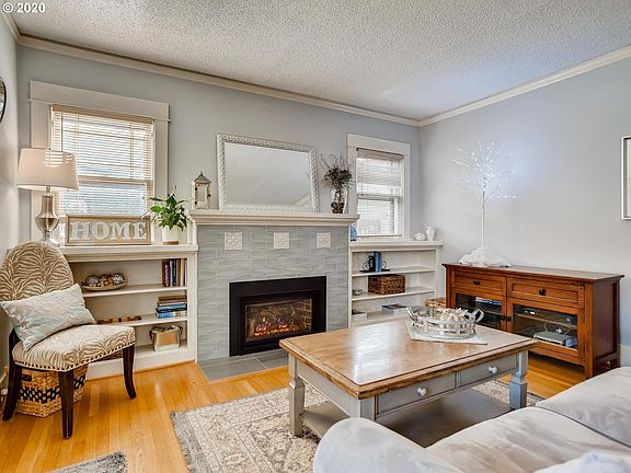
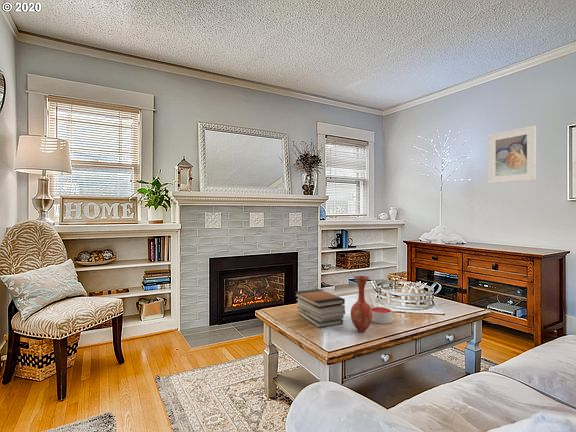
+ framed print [487,124,537,185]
+ vase [350,275,372,333]
+ book stack [294,288,346,329]
+ candle [371,306,393,325]
